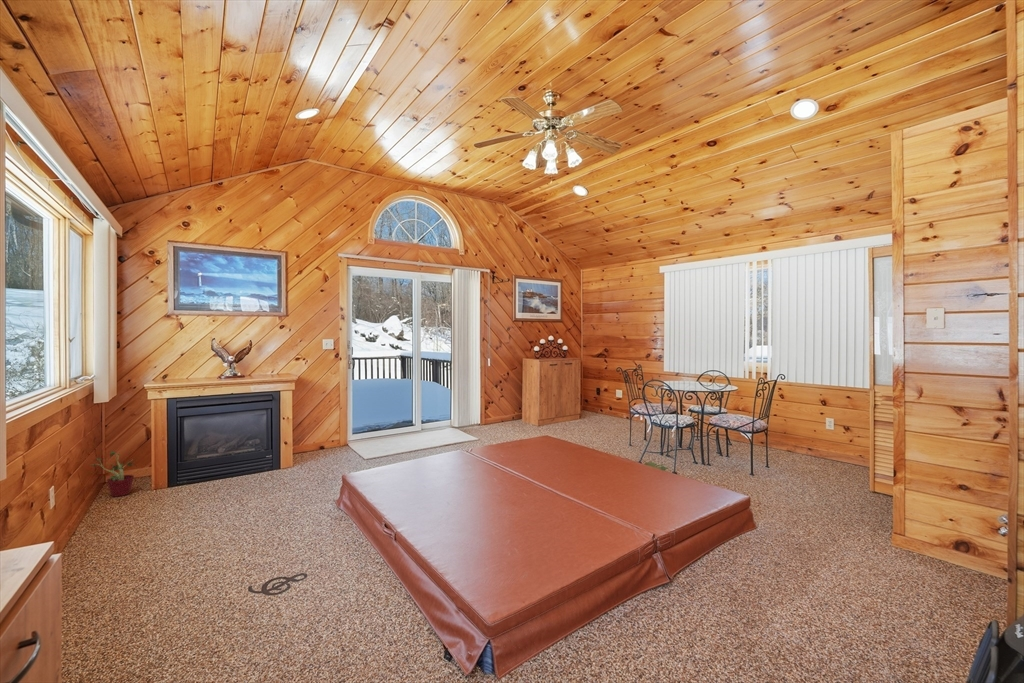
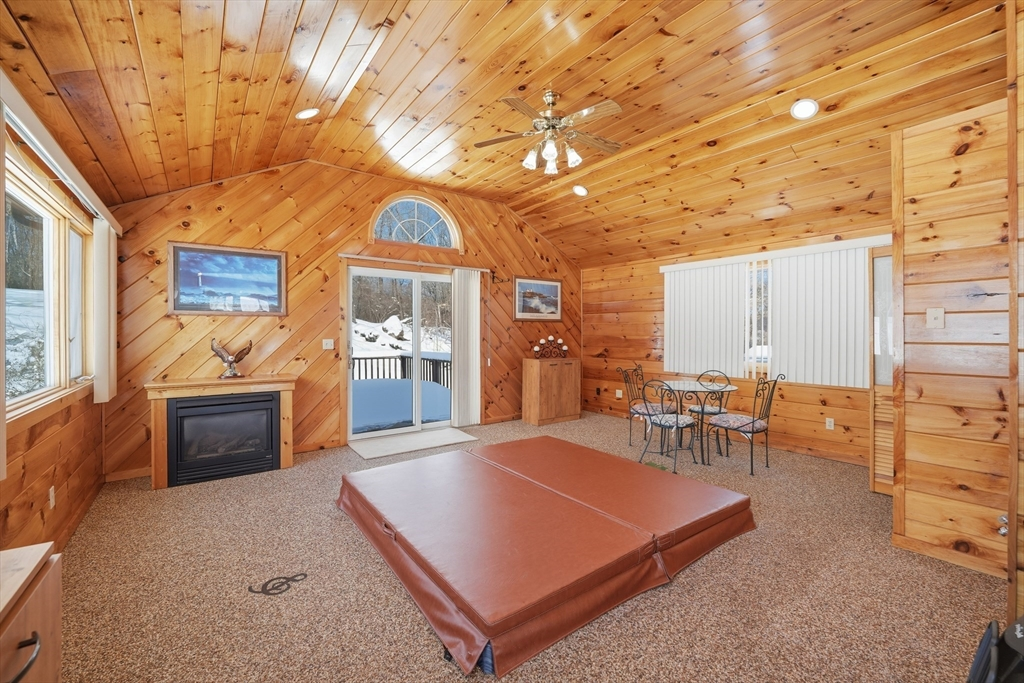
- potted plant [91,450,137,498]
